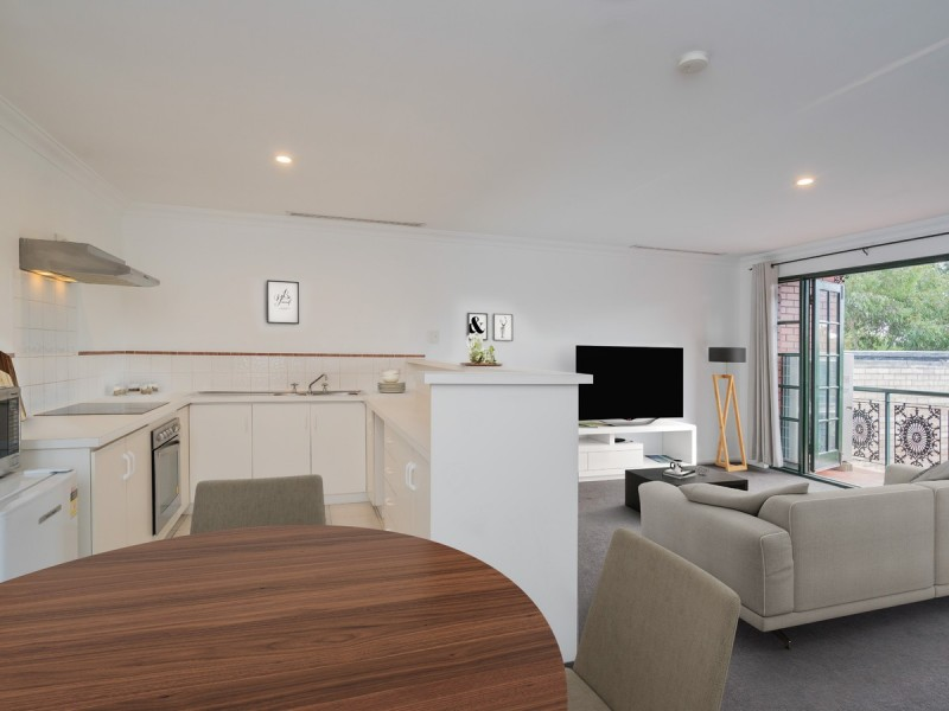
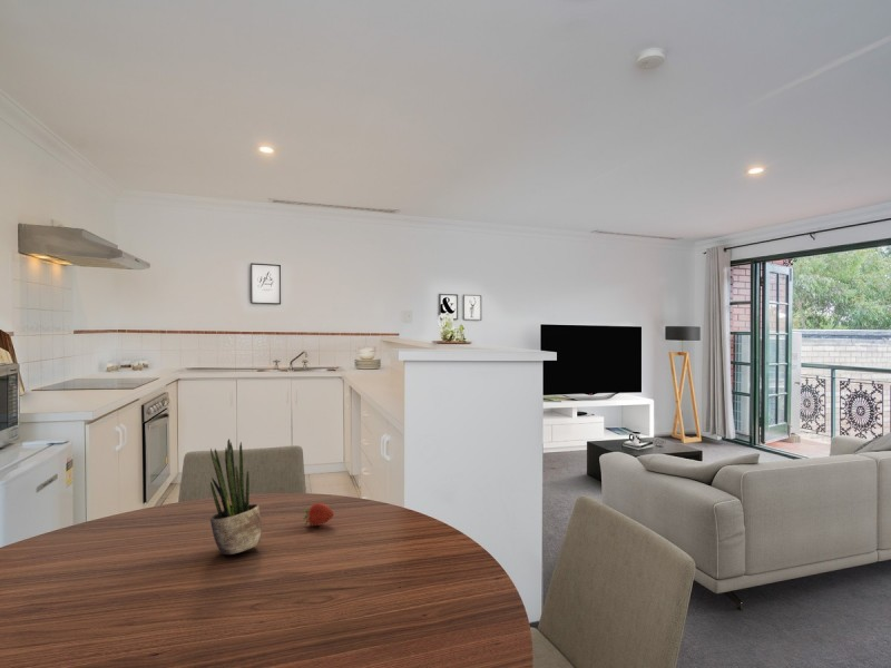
+ fruit [303,502,335,527]
+ potted plant [209,438,263,556]
